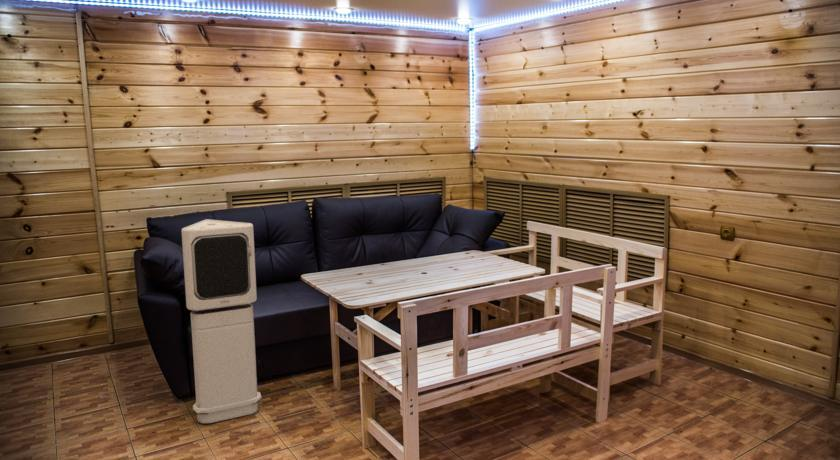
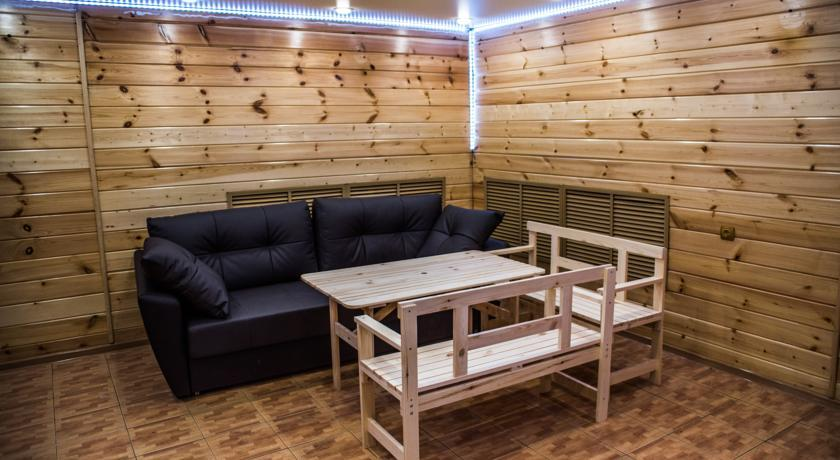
- air purifier [181,218,263,424]
